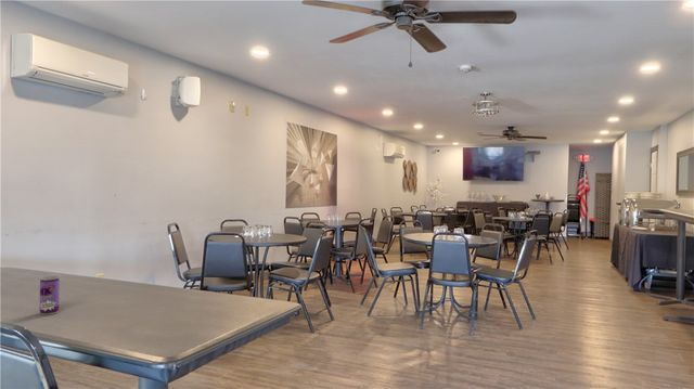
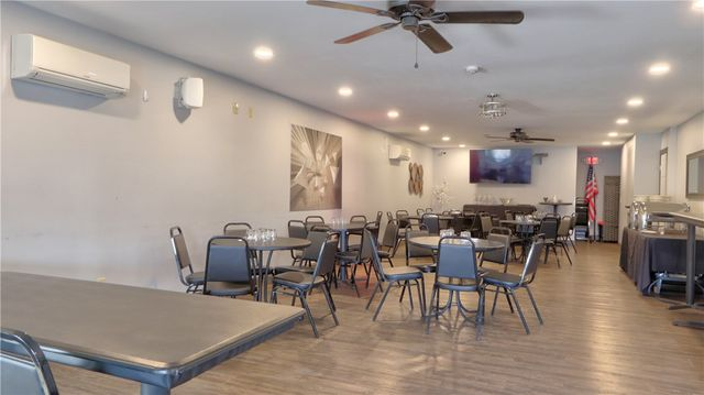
- beverage can [39,275,61,316]
